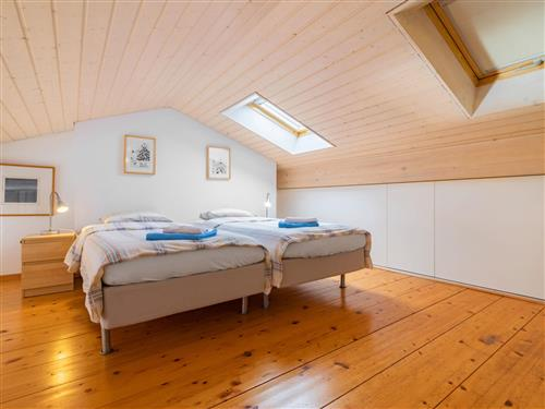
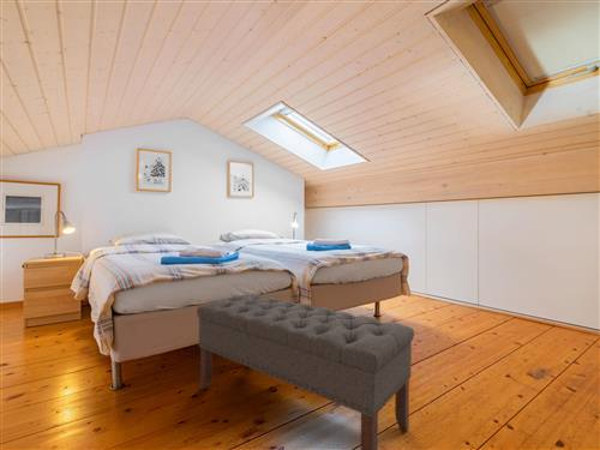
+ bench [196,293,415,450]
